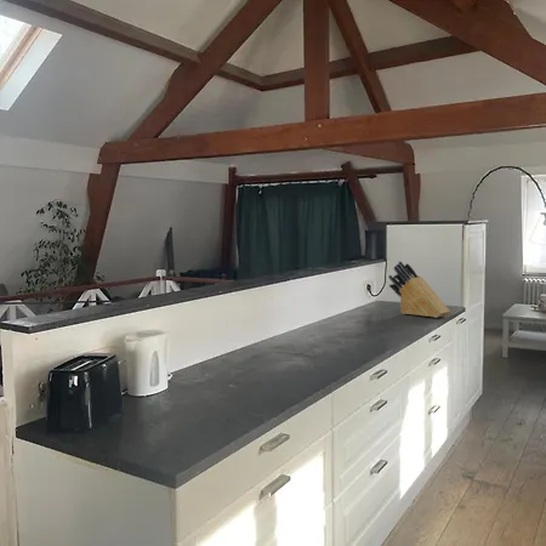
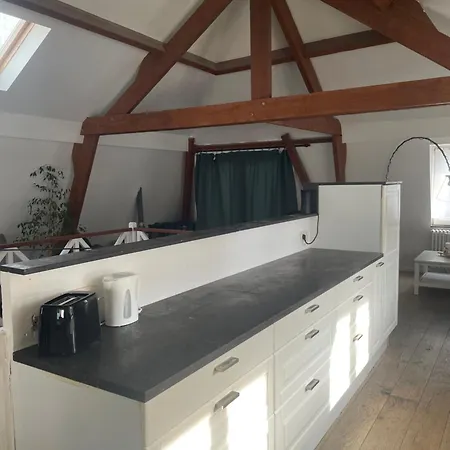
- knife block [387,260,451,319]
